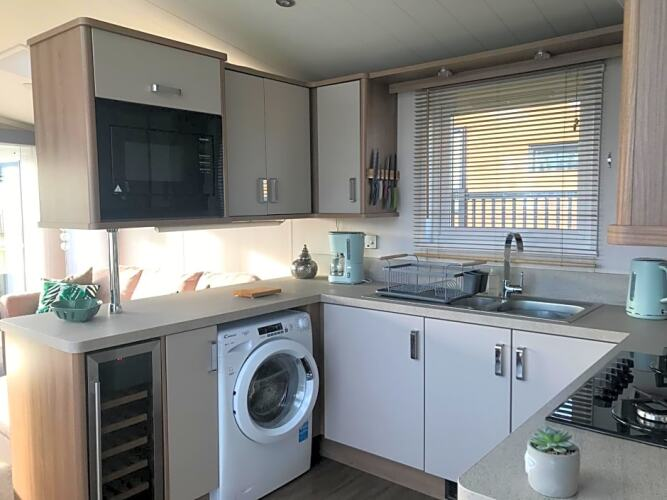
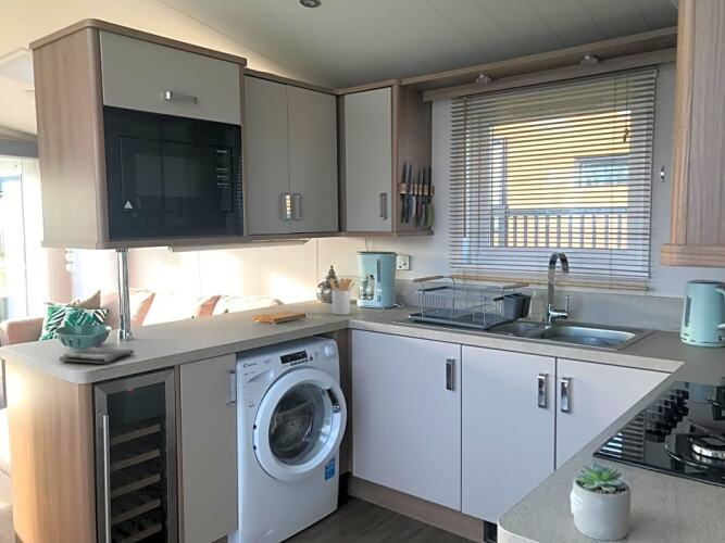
+ dish towel [58,345,135,365]
+ utensil holder [328,277,355,316]
